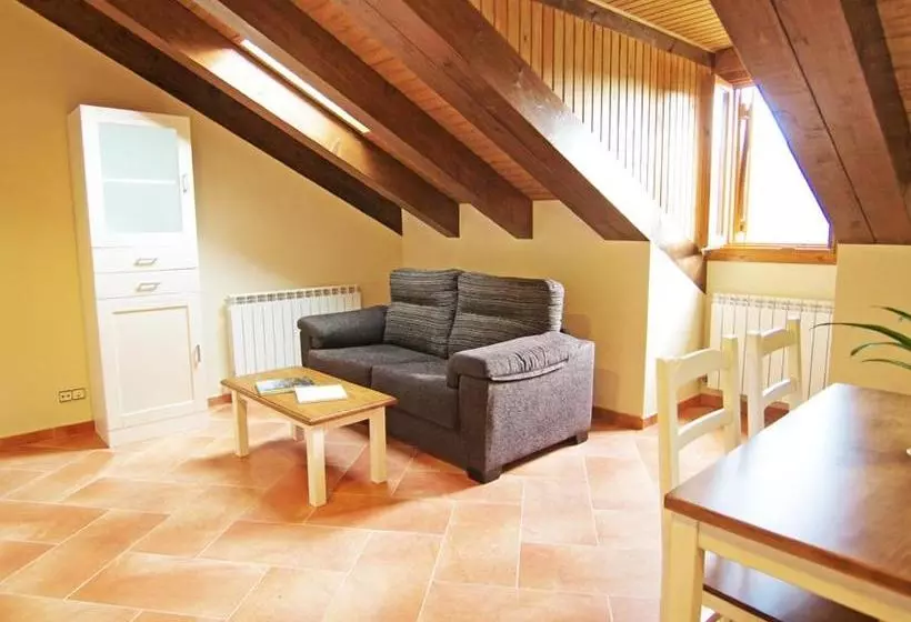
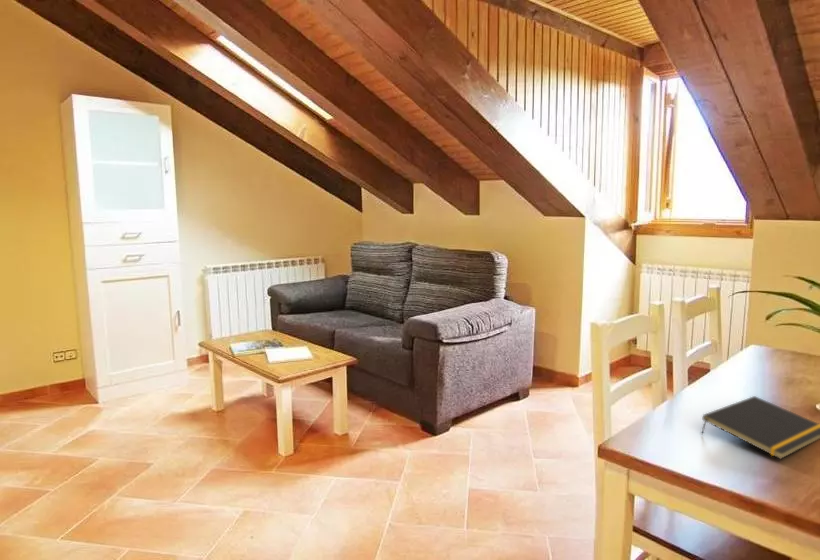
+ notepad [700,395,820,460]
